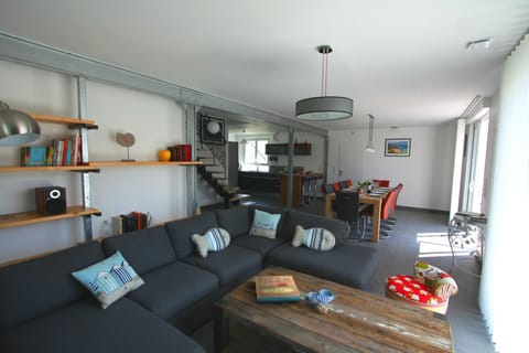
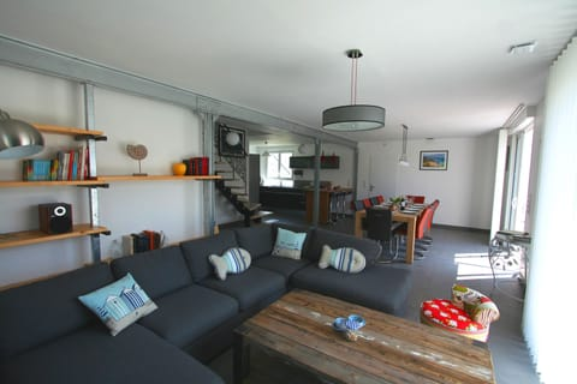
- pizza box [253,275,302,303]
